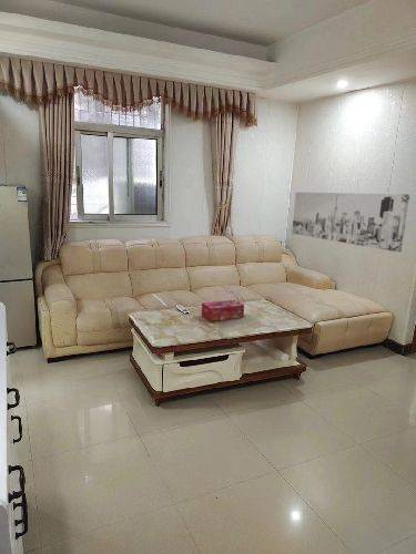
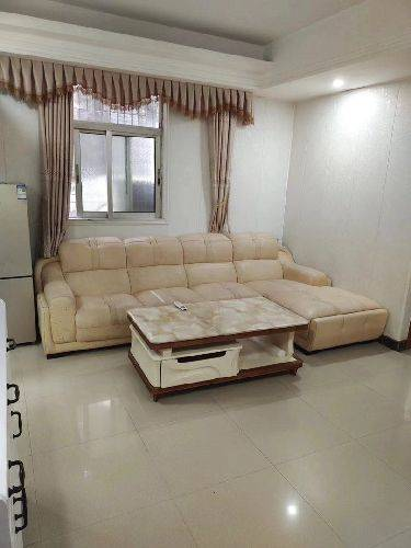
- wall art [291,192,410,253]
- tissue box [201,299,245,322]
